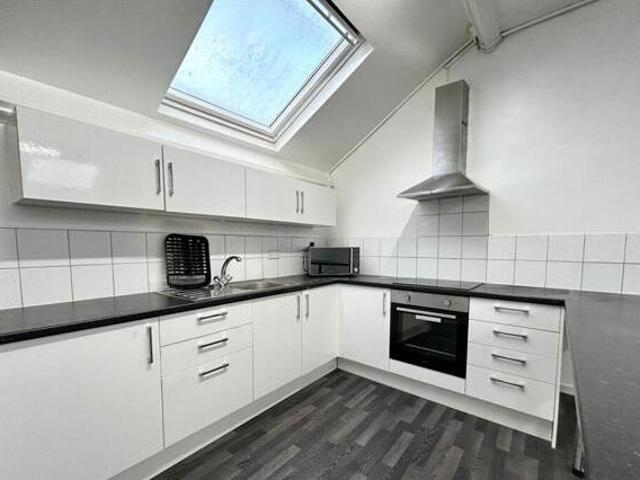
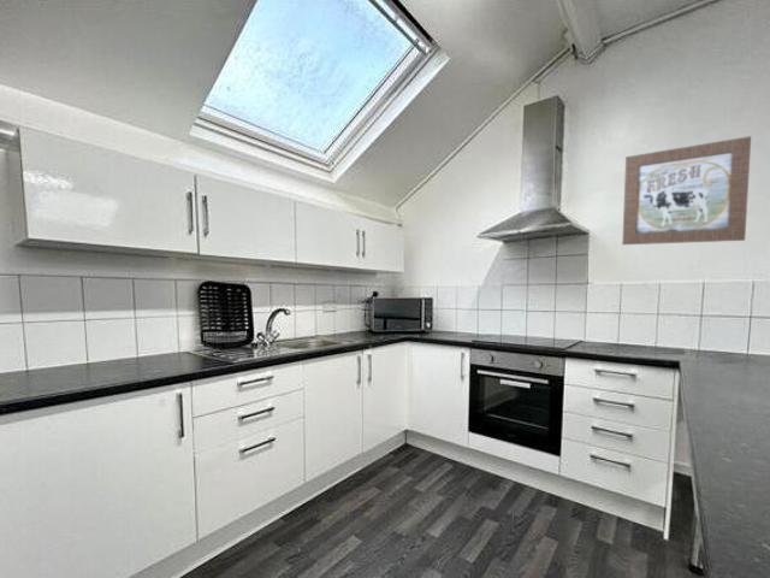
+ wall art [621,135,752,246]
